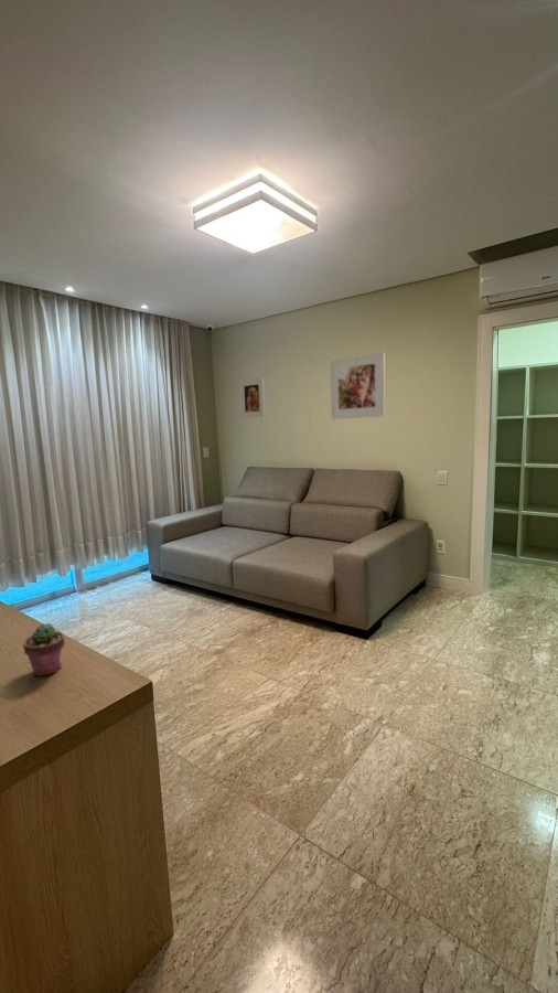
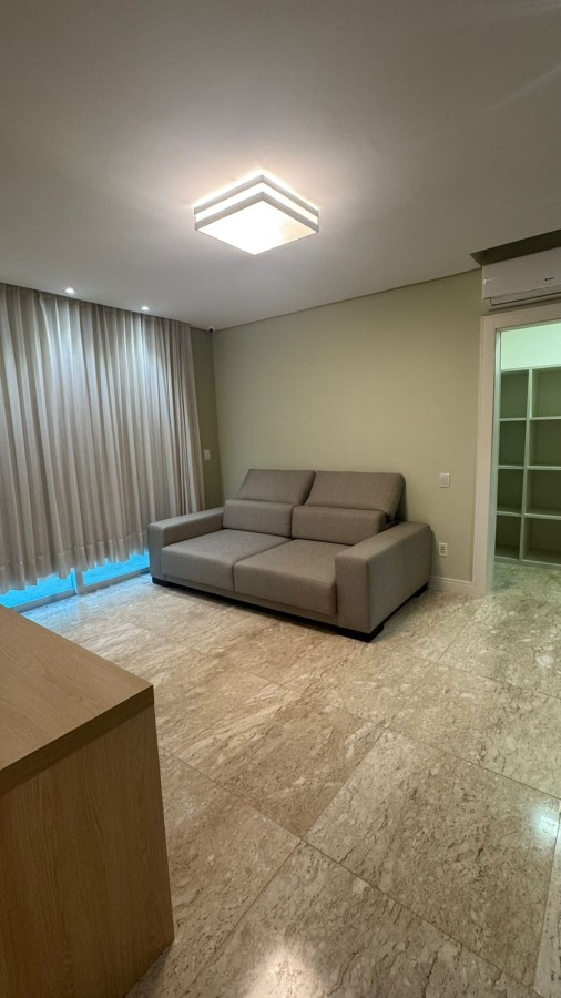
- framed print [329,351,386,420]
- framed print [238,377,266,419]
- potted succulent [22,622,66,677]
